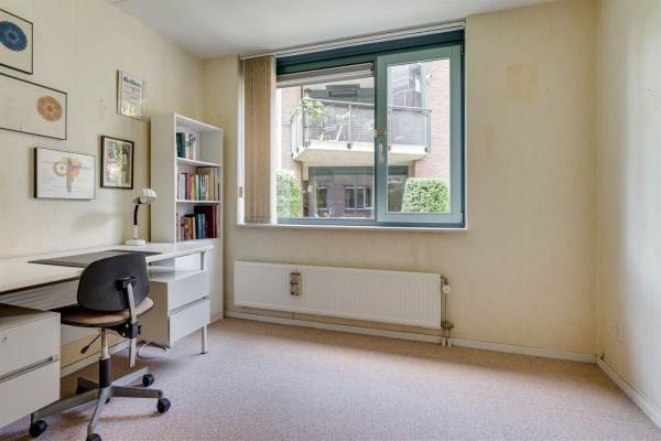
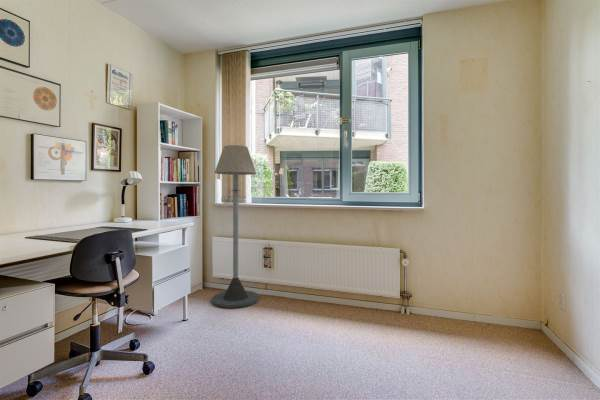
+ floor lamp [211,144,260,309]
